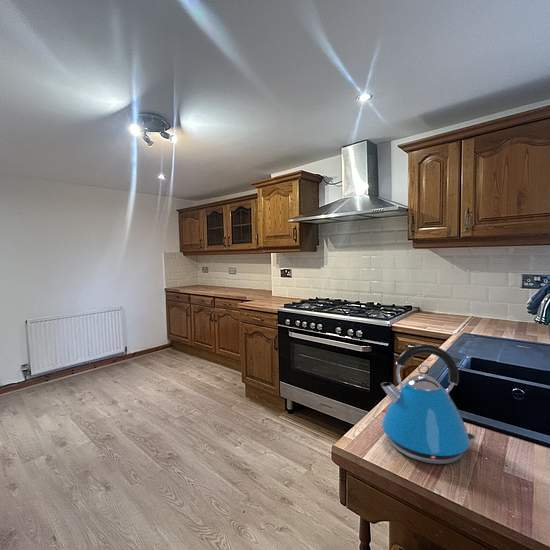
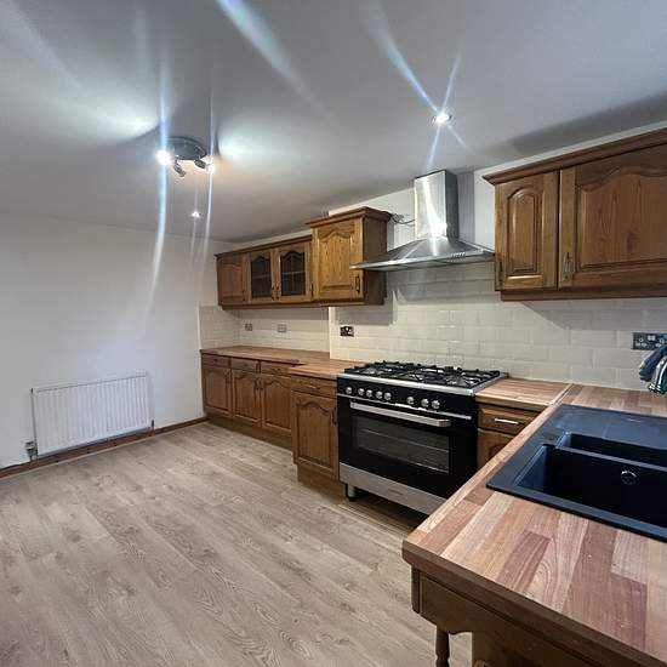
- kettle [380,343,477,465]
